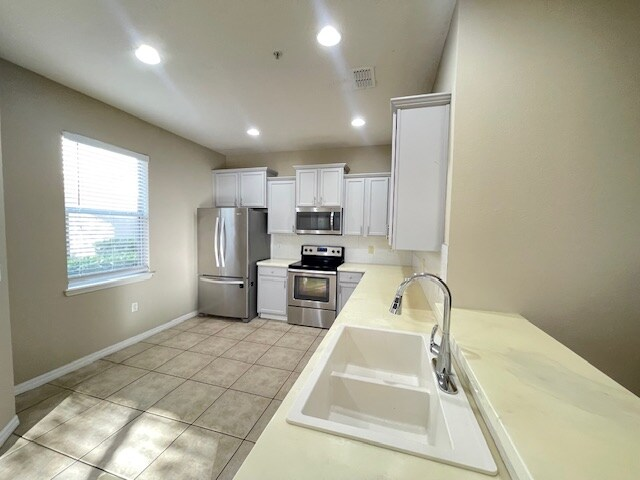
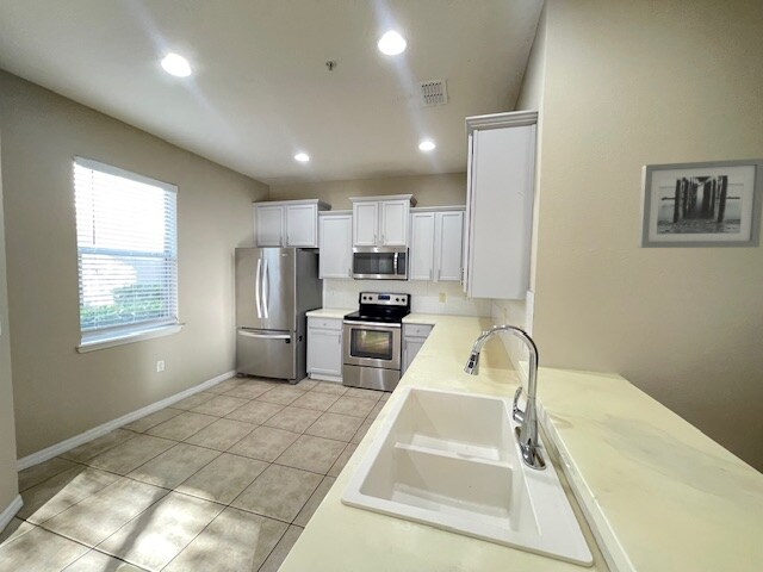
+ wall art [637,157,763,249]
